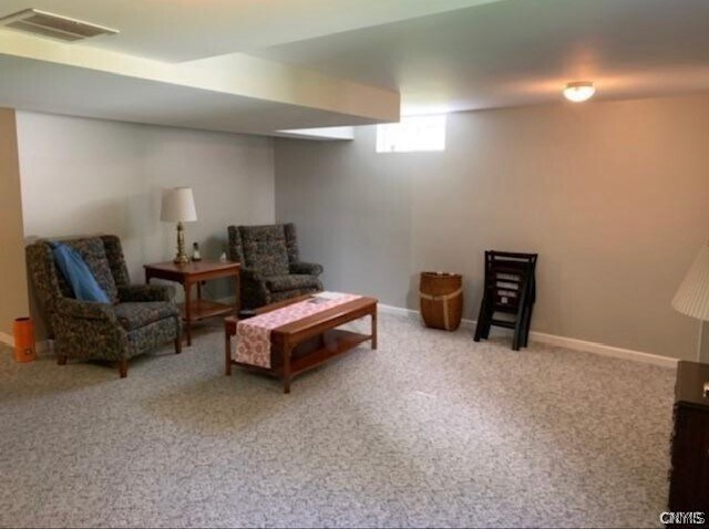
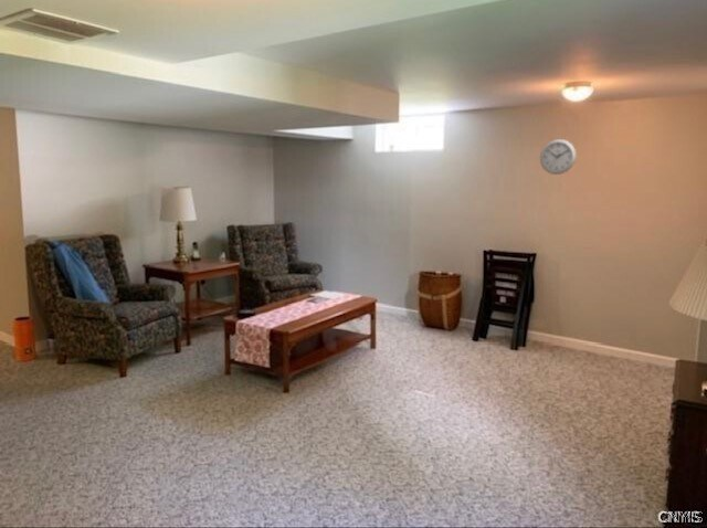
+ wall clock [539,138,577,176]
